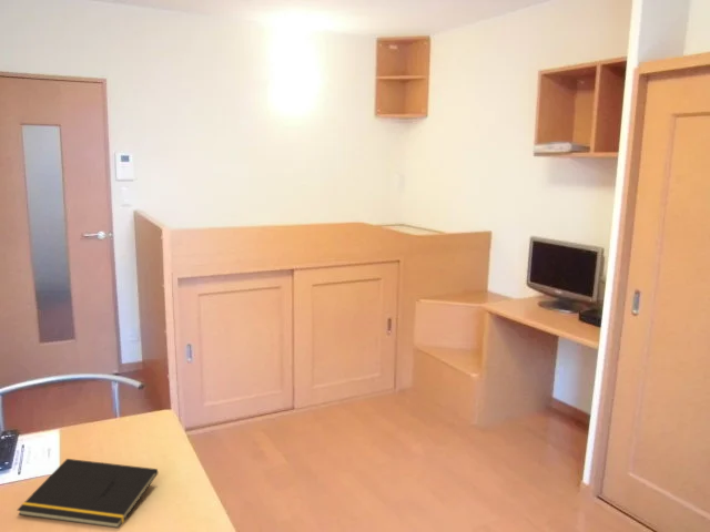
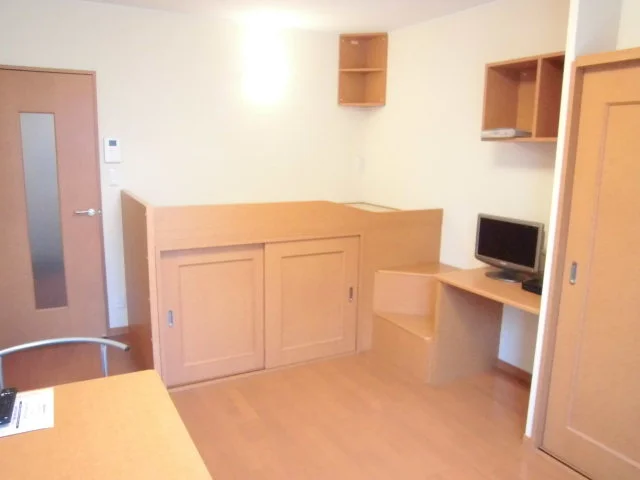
- notepad [17,458,159,530]
